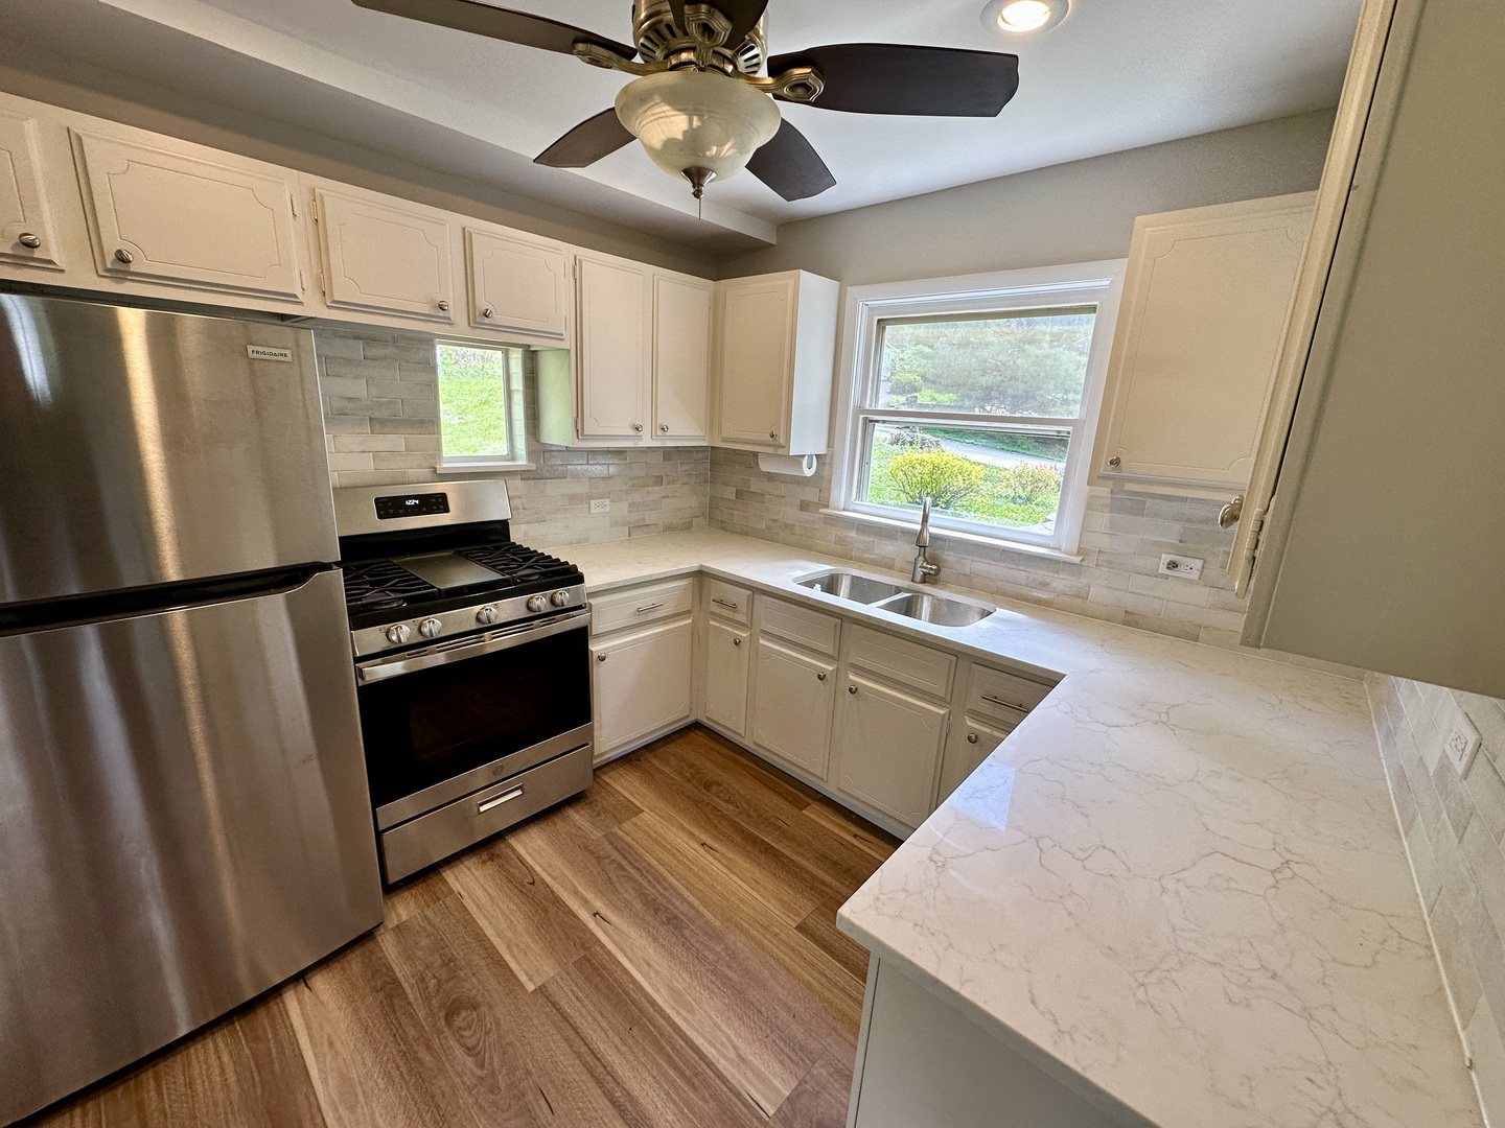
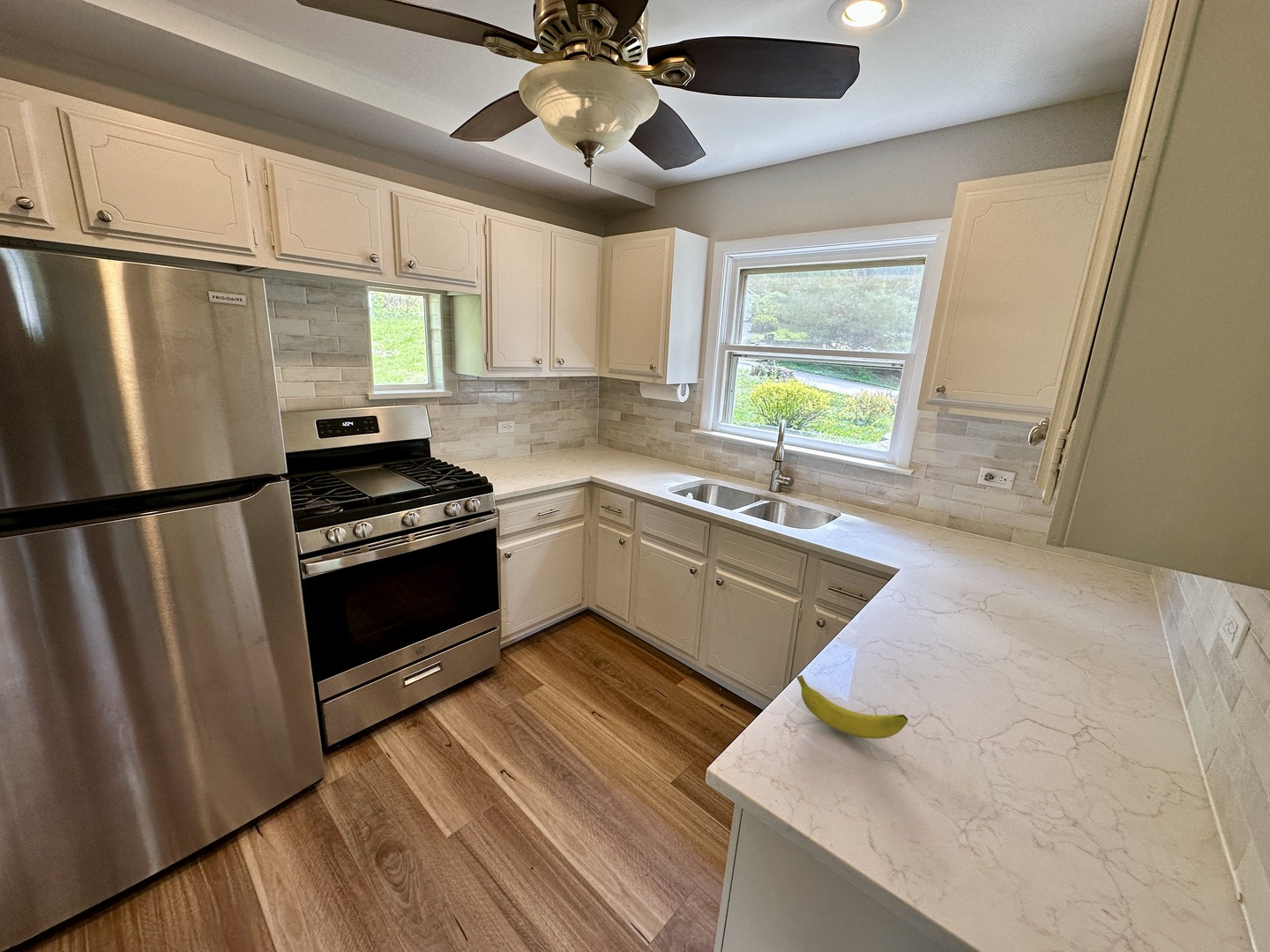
+ banana [796,674,908,740]
